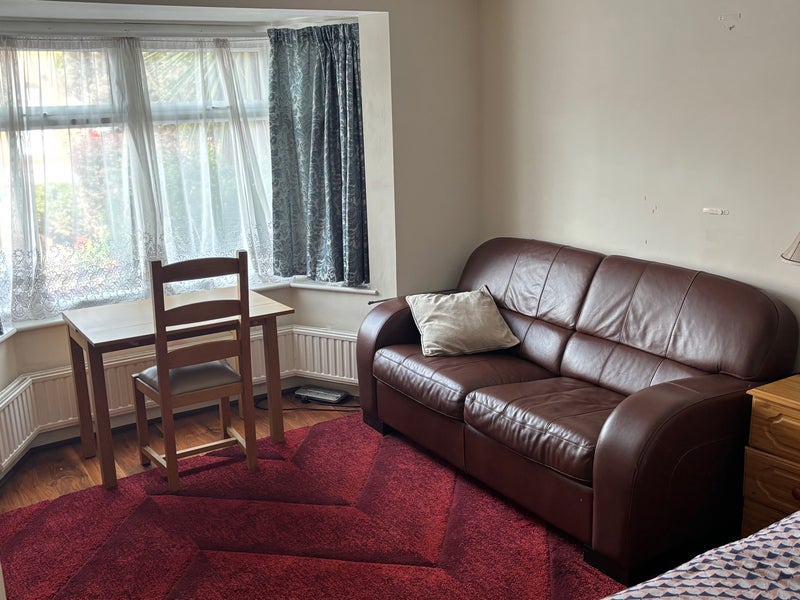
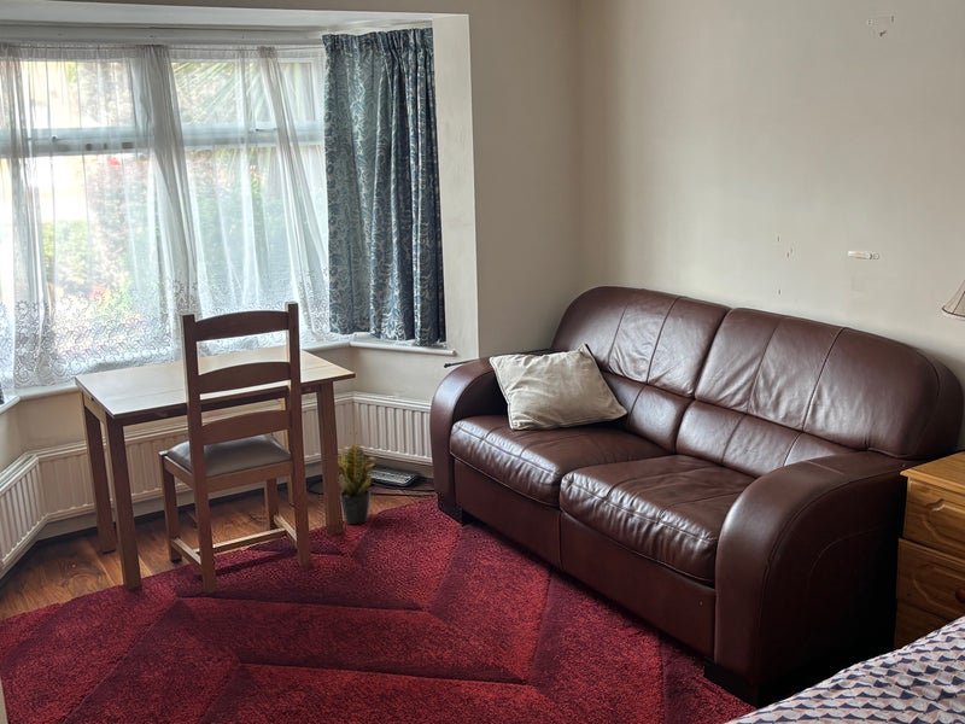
+ potted plant [337,442,378,525]
